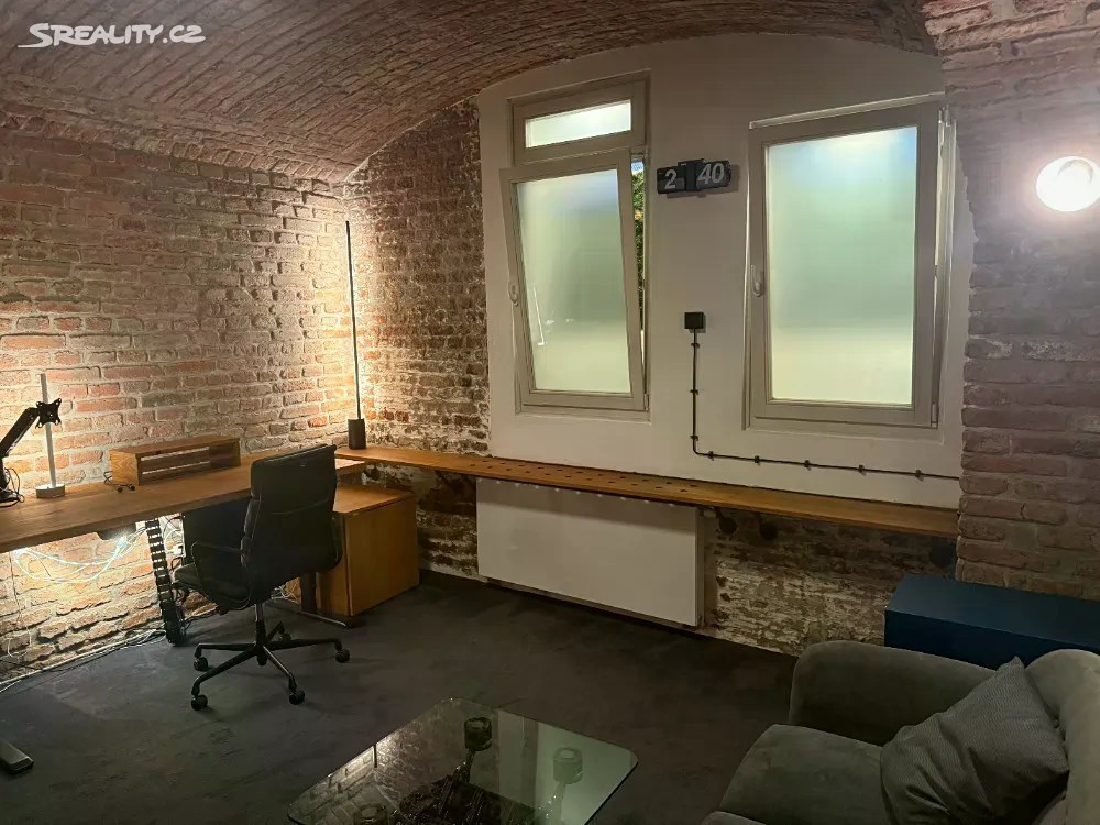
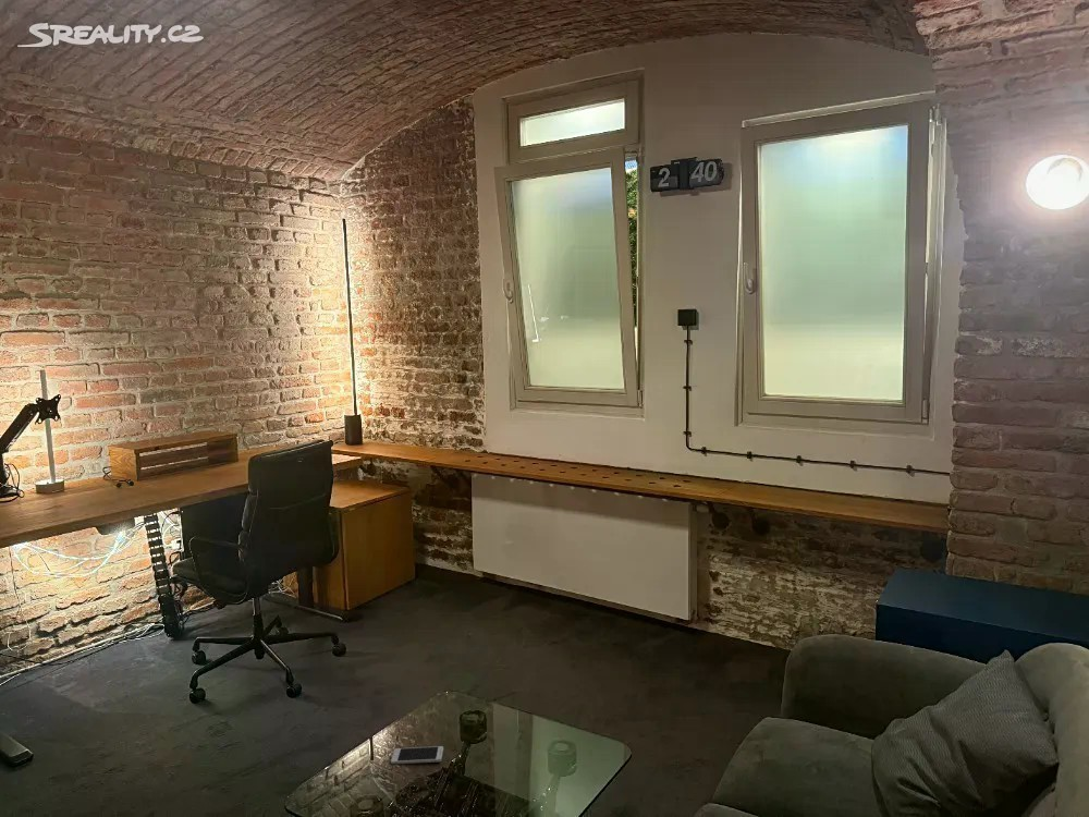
+ smartphone [390,745,444,765]
